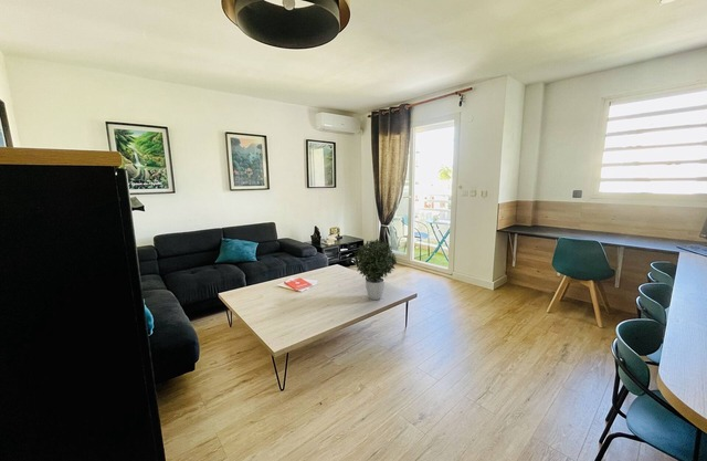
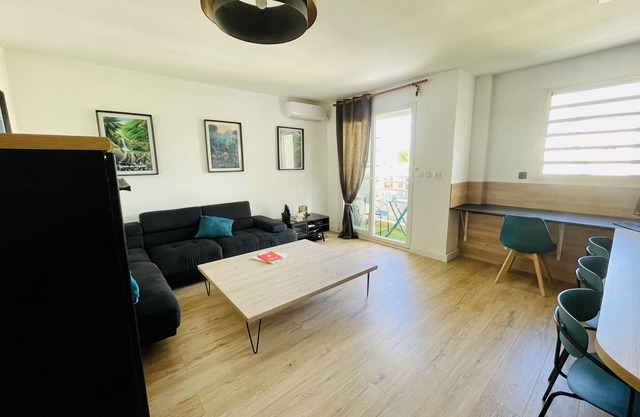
- potted plant [352,238,397,301]
